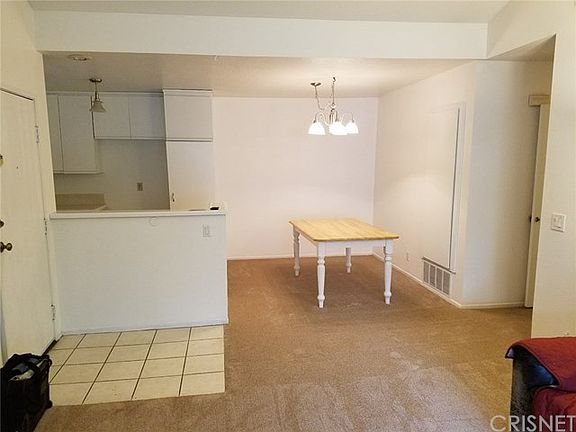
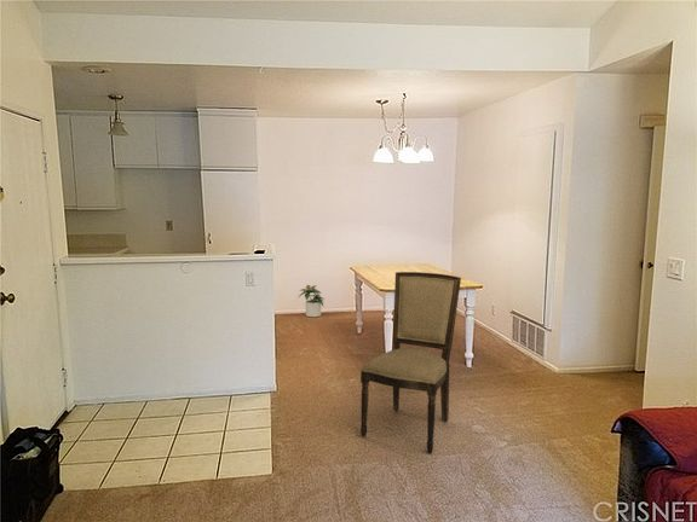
+ potted plant [298,284,326,318]
+ dining chair [359,271,462,454]
